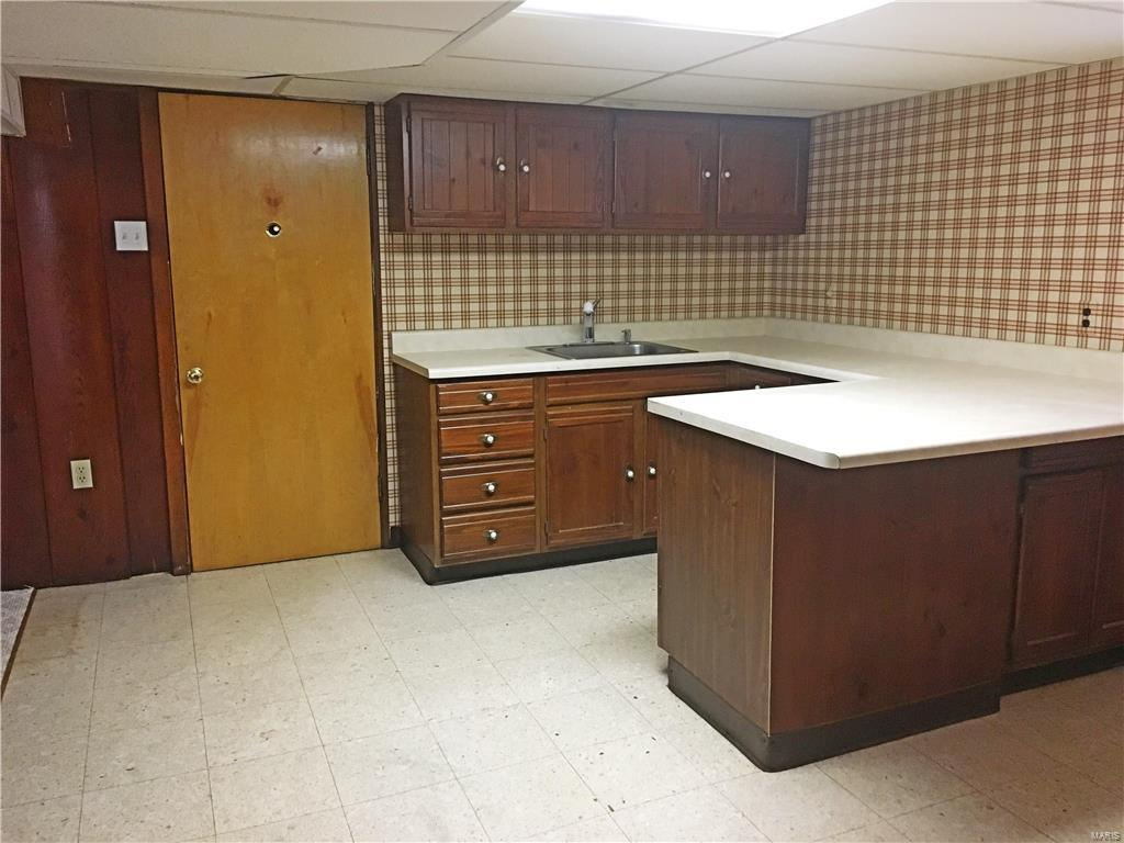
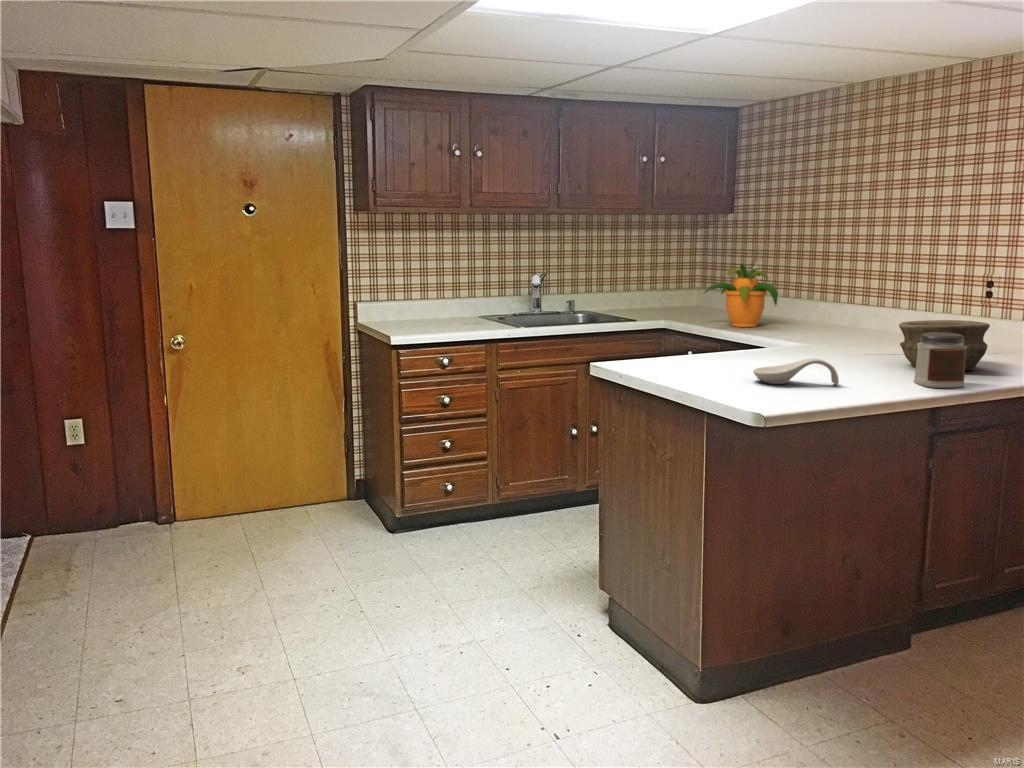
+ spoon rest [752,357,840,385]
+ potted plant [702,263,779,328]
+ bowl [898,319,991,371]
+ jar [913,332,967,389]
